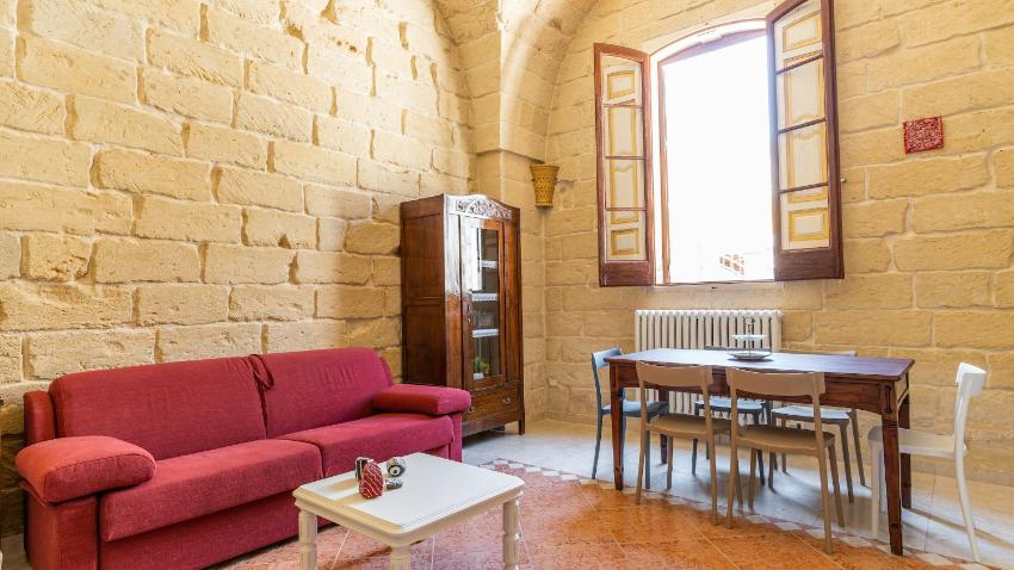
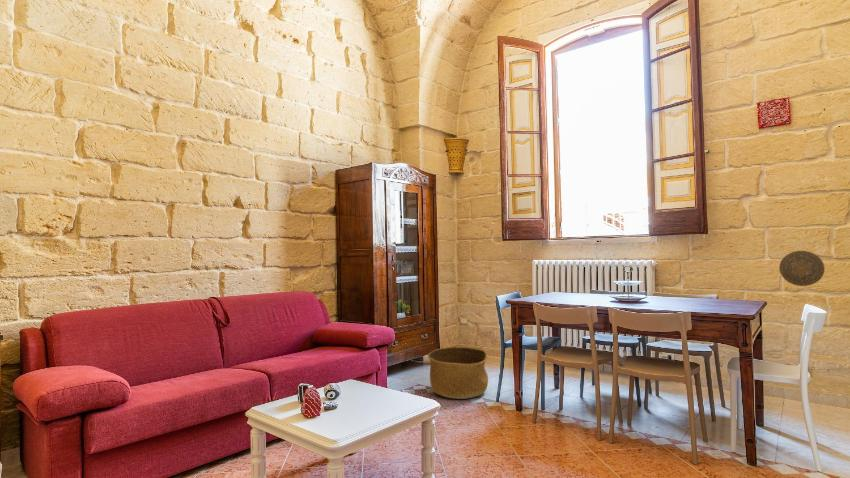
+ basket [427,346,489,400]
+ decorative plate [778,250,826,287]
